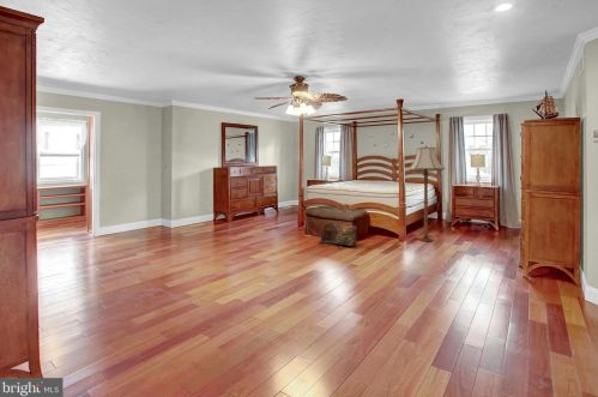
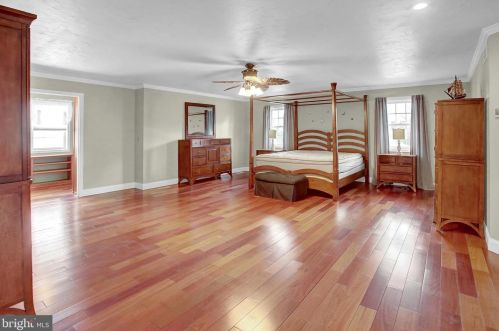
- floor lamp [406,145,446,242]
- bag [320,221,358,246]
